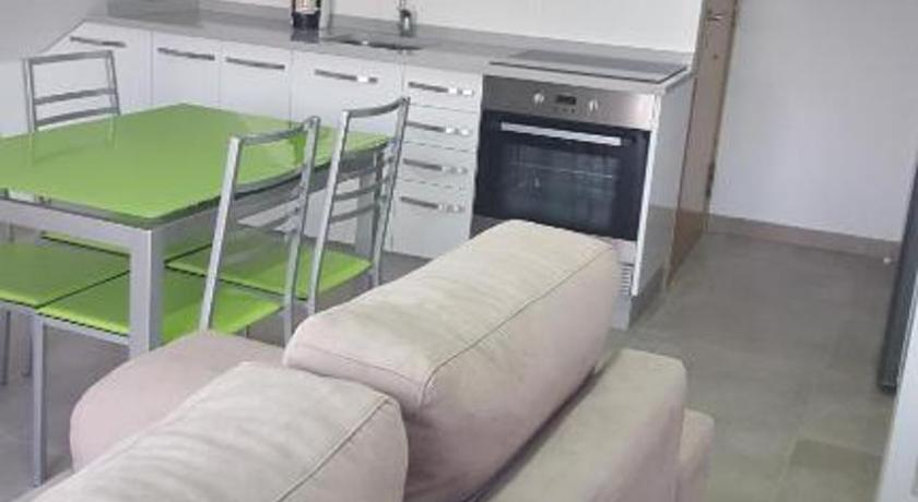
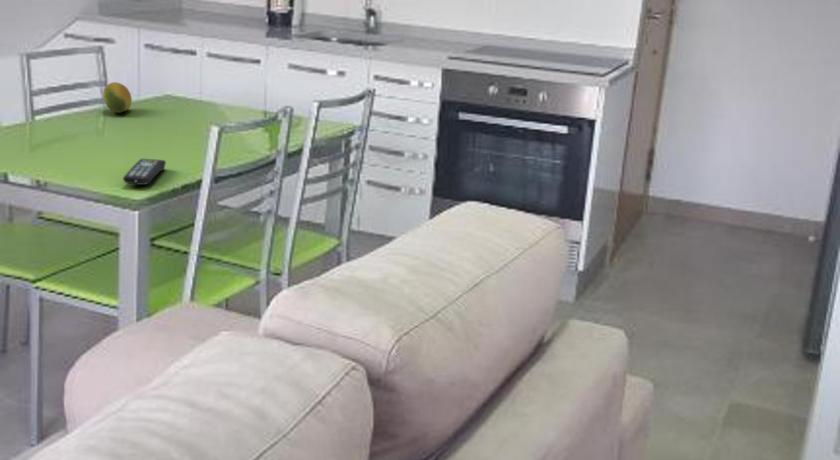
+ fruit [102,81,133,114]
+ remote control [122,158,167,186]
